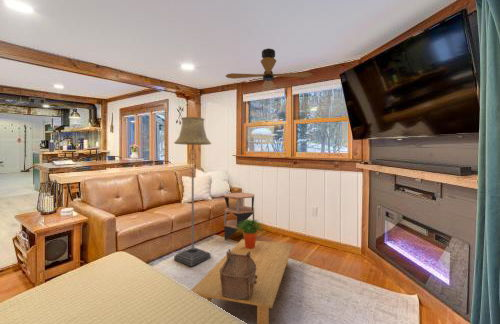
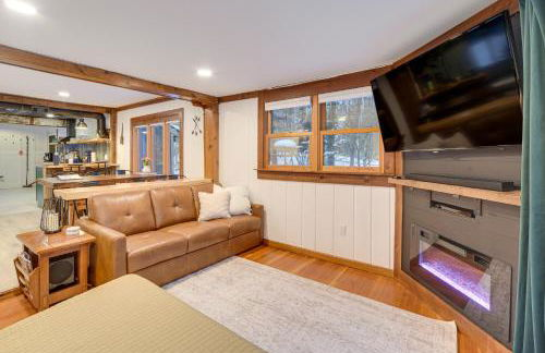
- side table [224,192,255,240]
- coffee table [190,238,294,324]
- ceiling fan [224,47,313,89]
- potted plant [235,218,267,249]
- hut [220,248,258,299]
- floor lamp [173,116,212,267]
